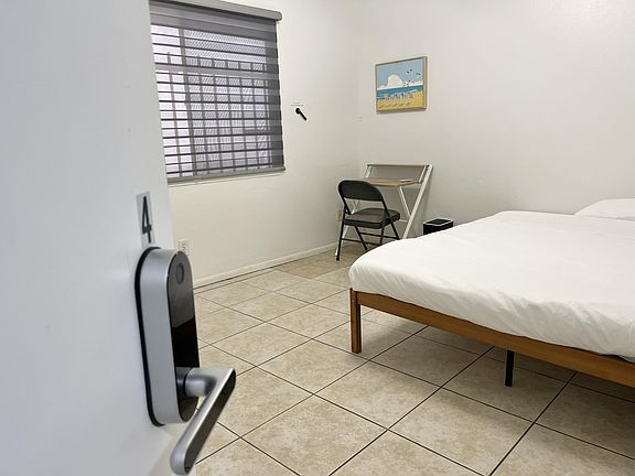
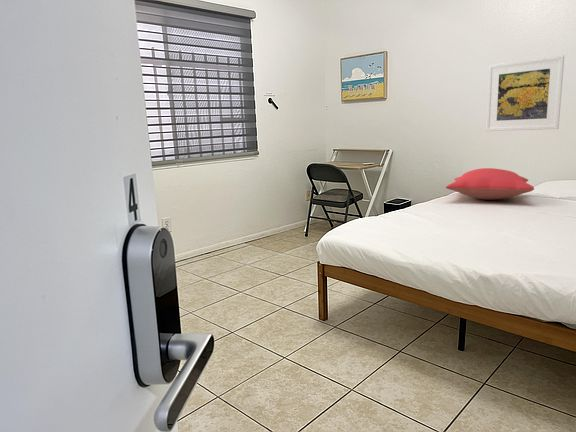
+ pillow [445,167,535,201]
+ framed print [485,54,565,132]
